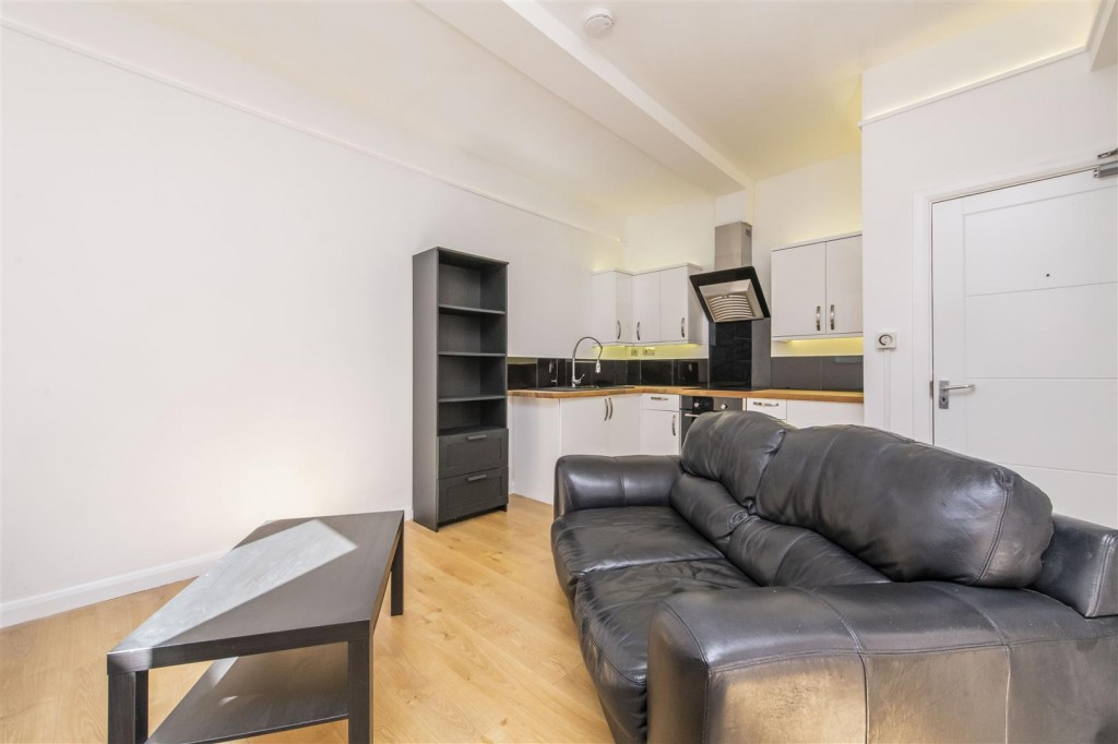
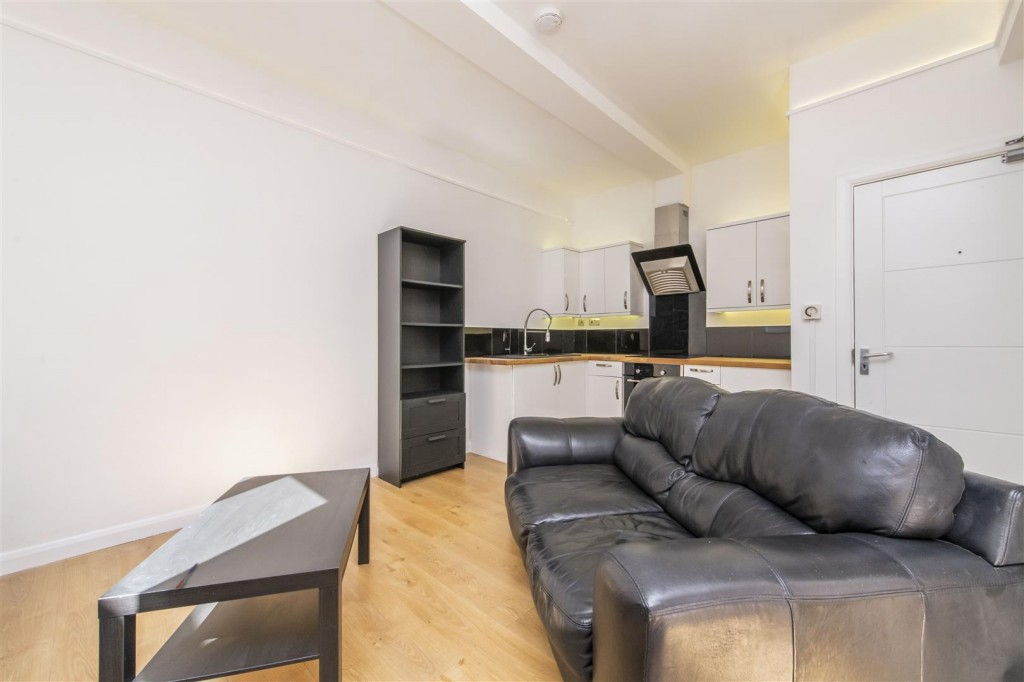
+ pen [174,562,200,590]
